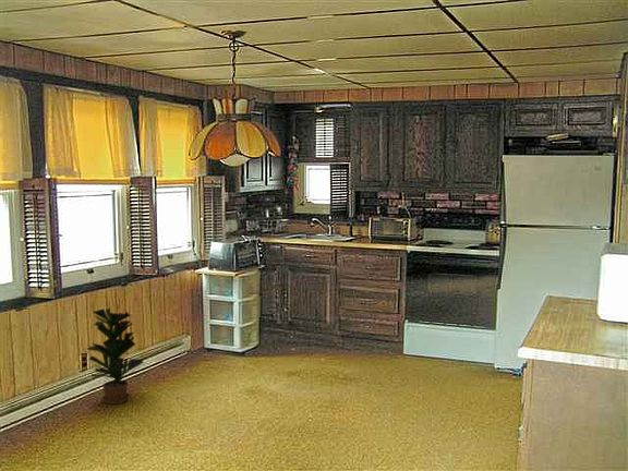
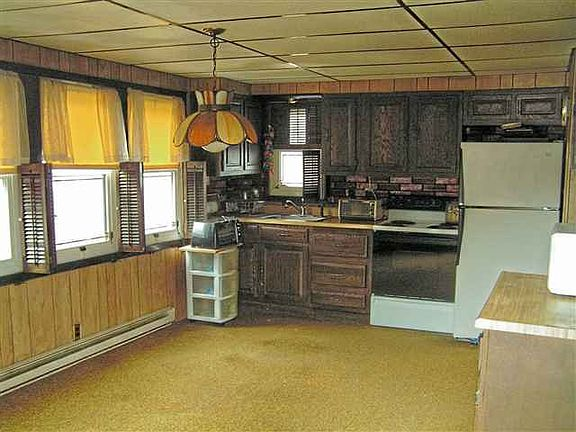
- potted plant [86,306,145,406]
